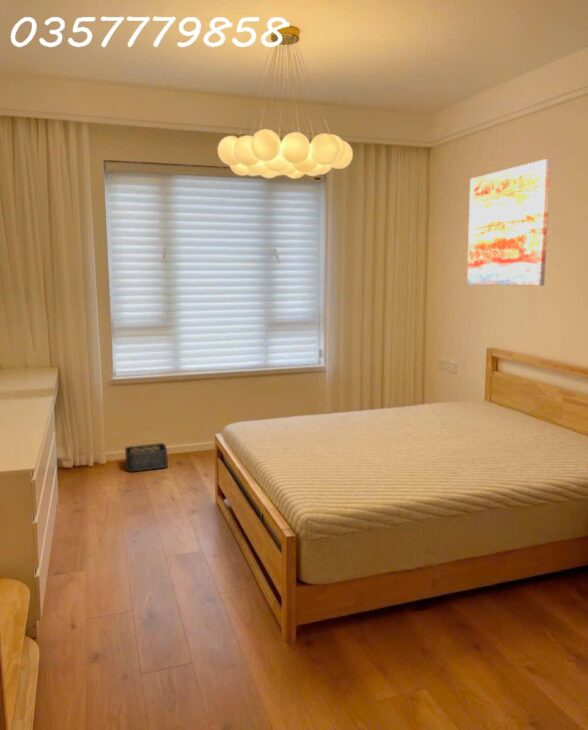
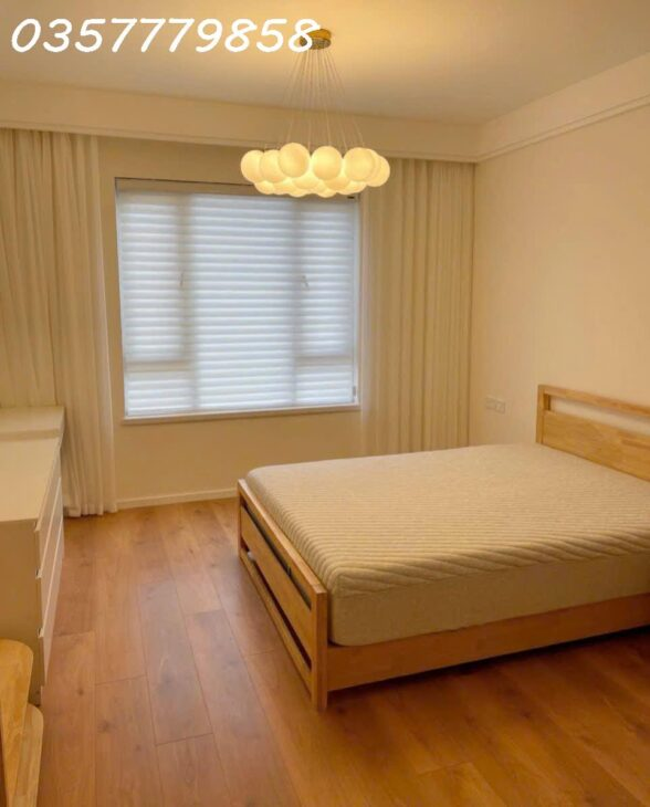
- storage bin [124,442,169,473]
- wall art [466,158,551,286]
